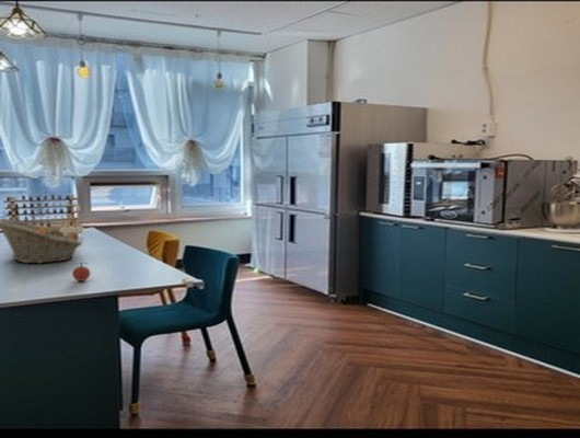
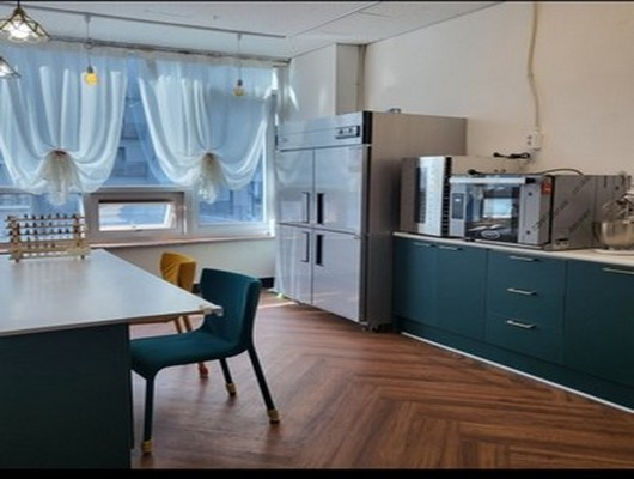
- apple [71,261,92,283]
- fruit basket [0,217,83,264]
